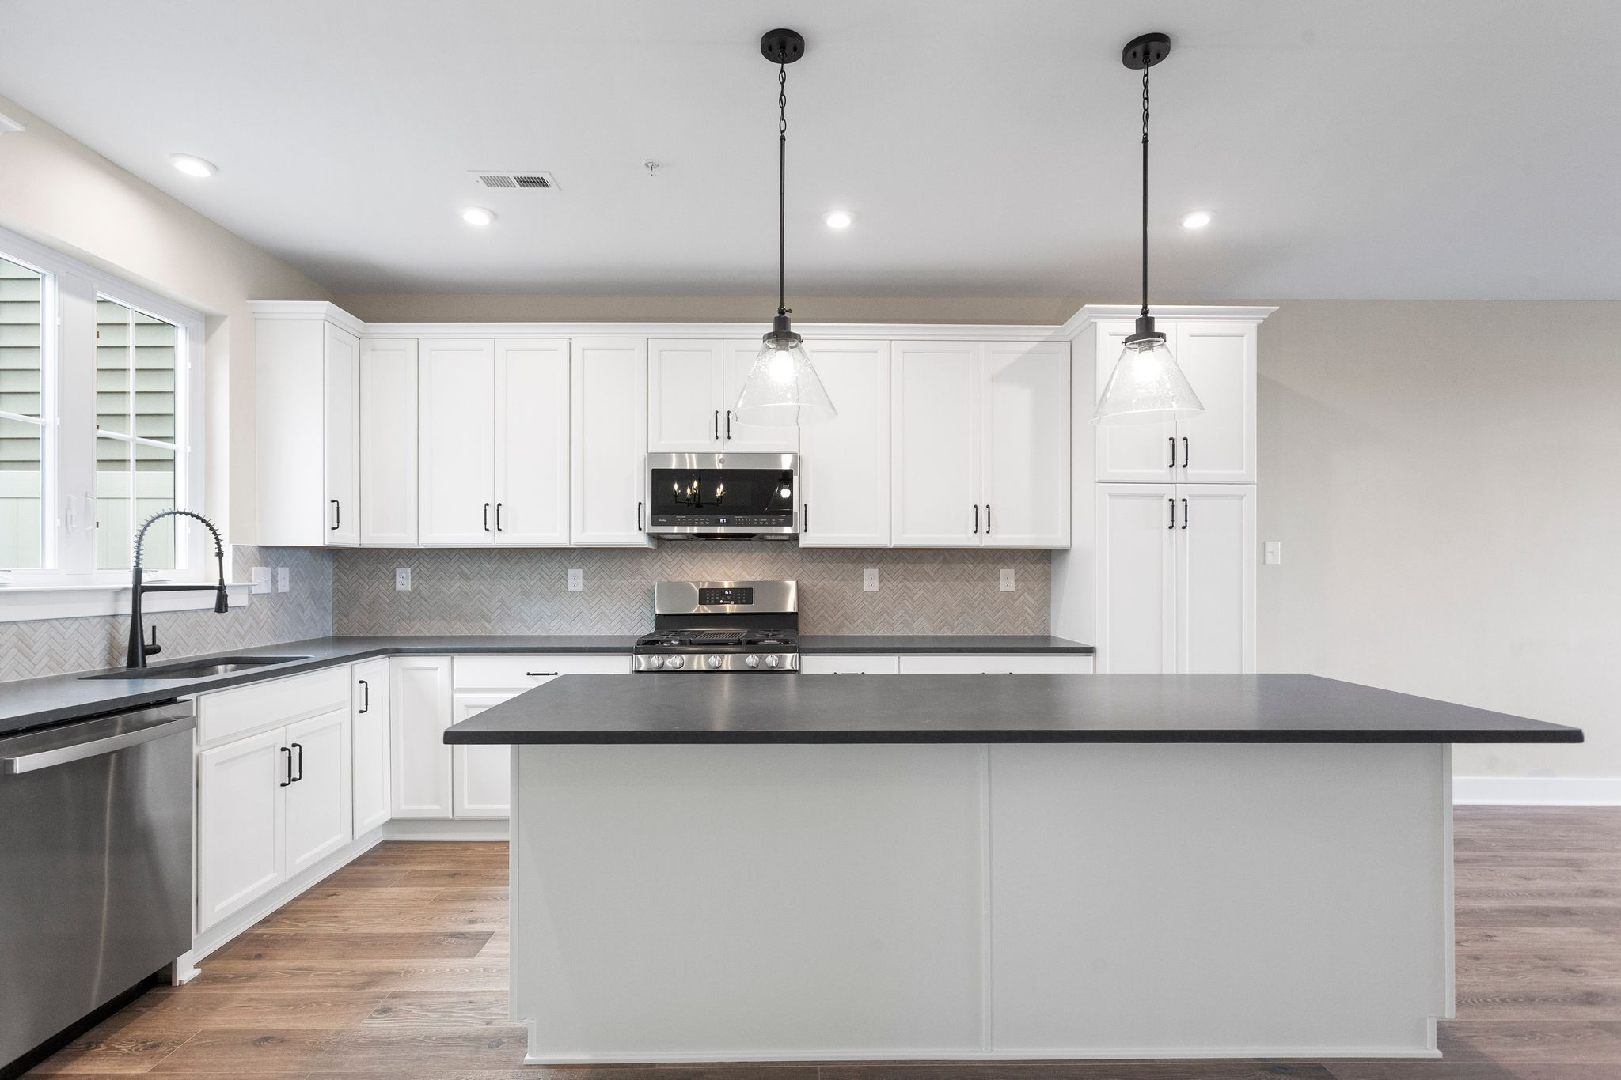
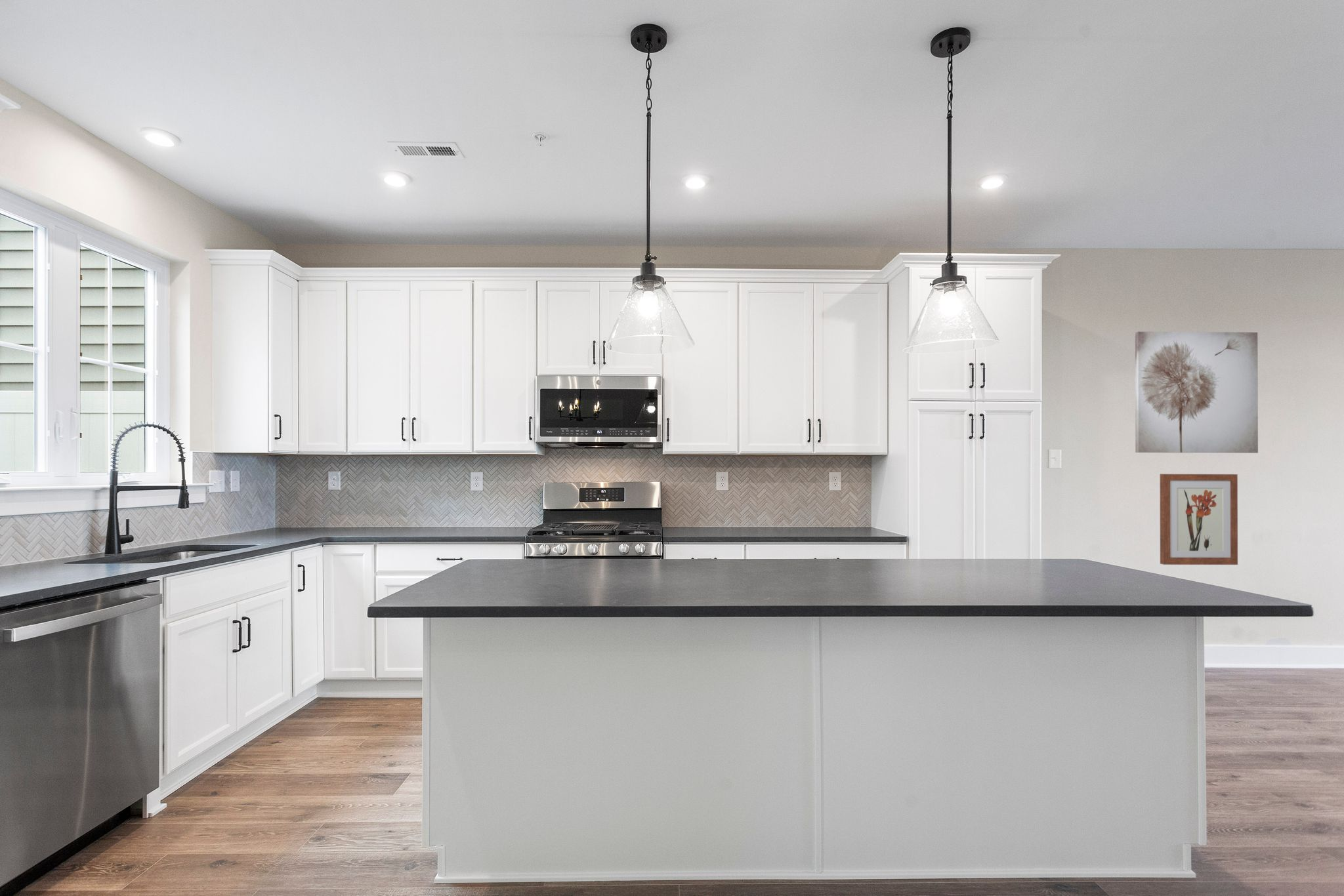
+ wall art [1160,474,1238,565]
+ wall art [1135,331,1259,454]
